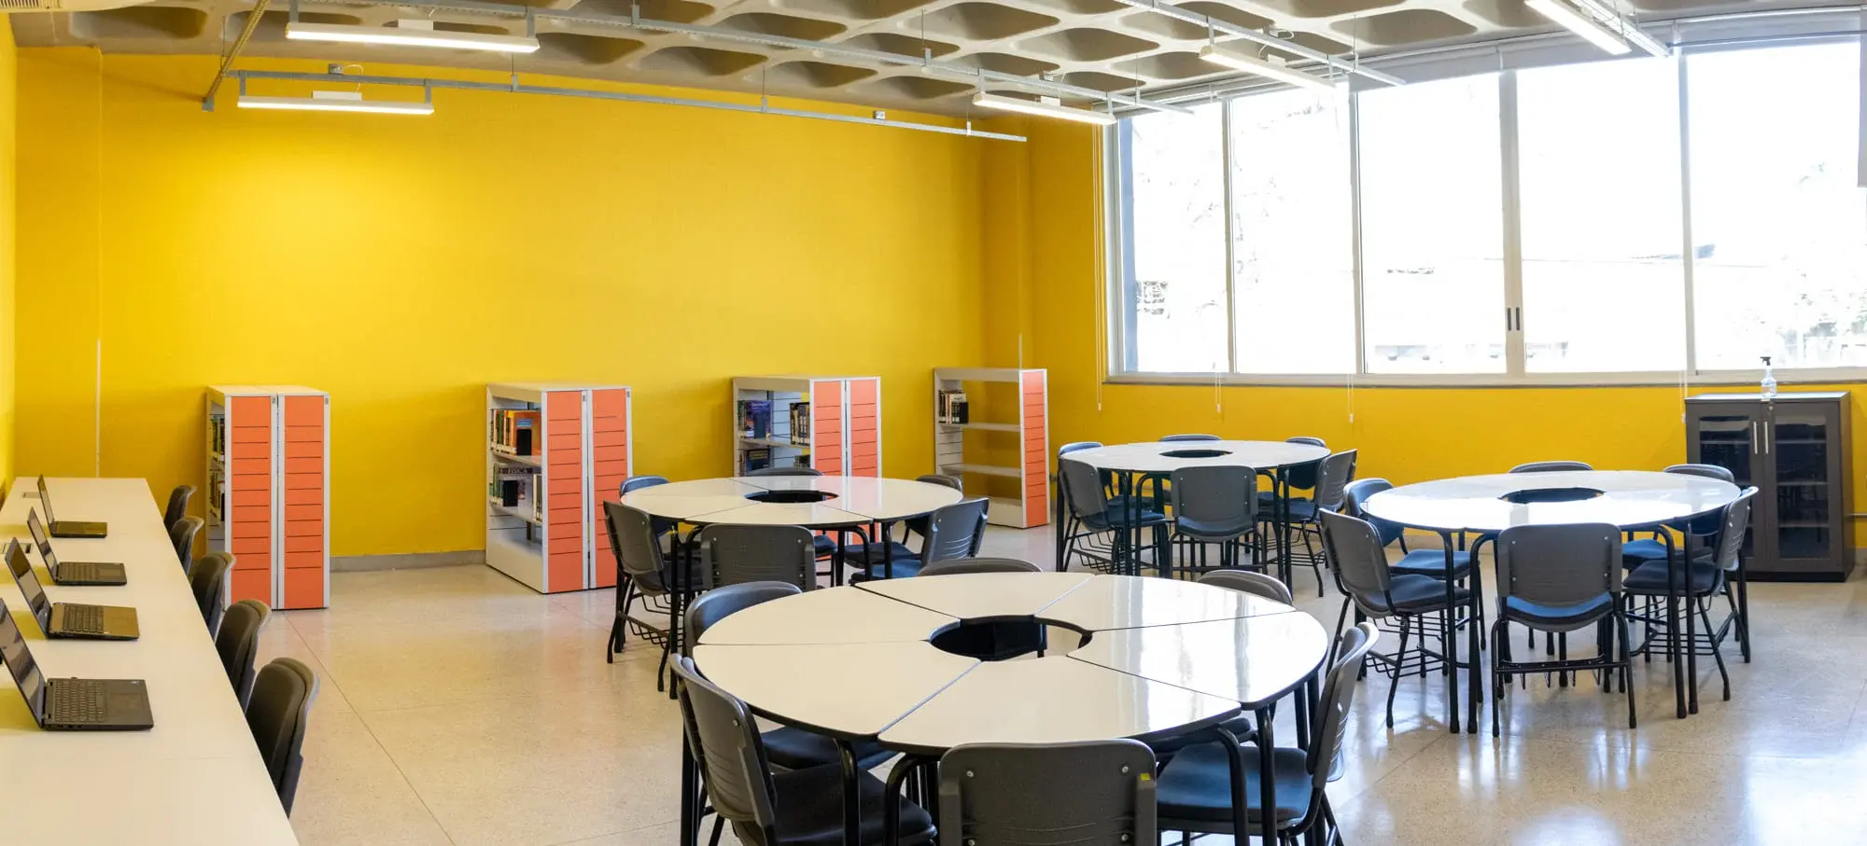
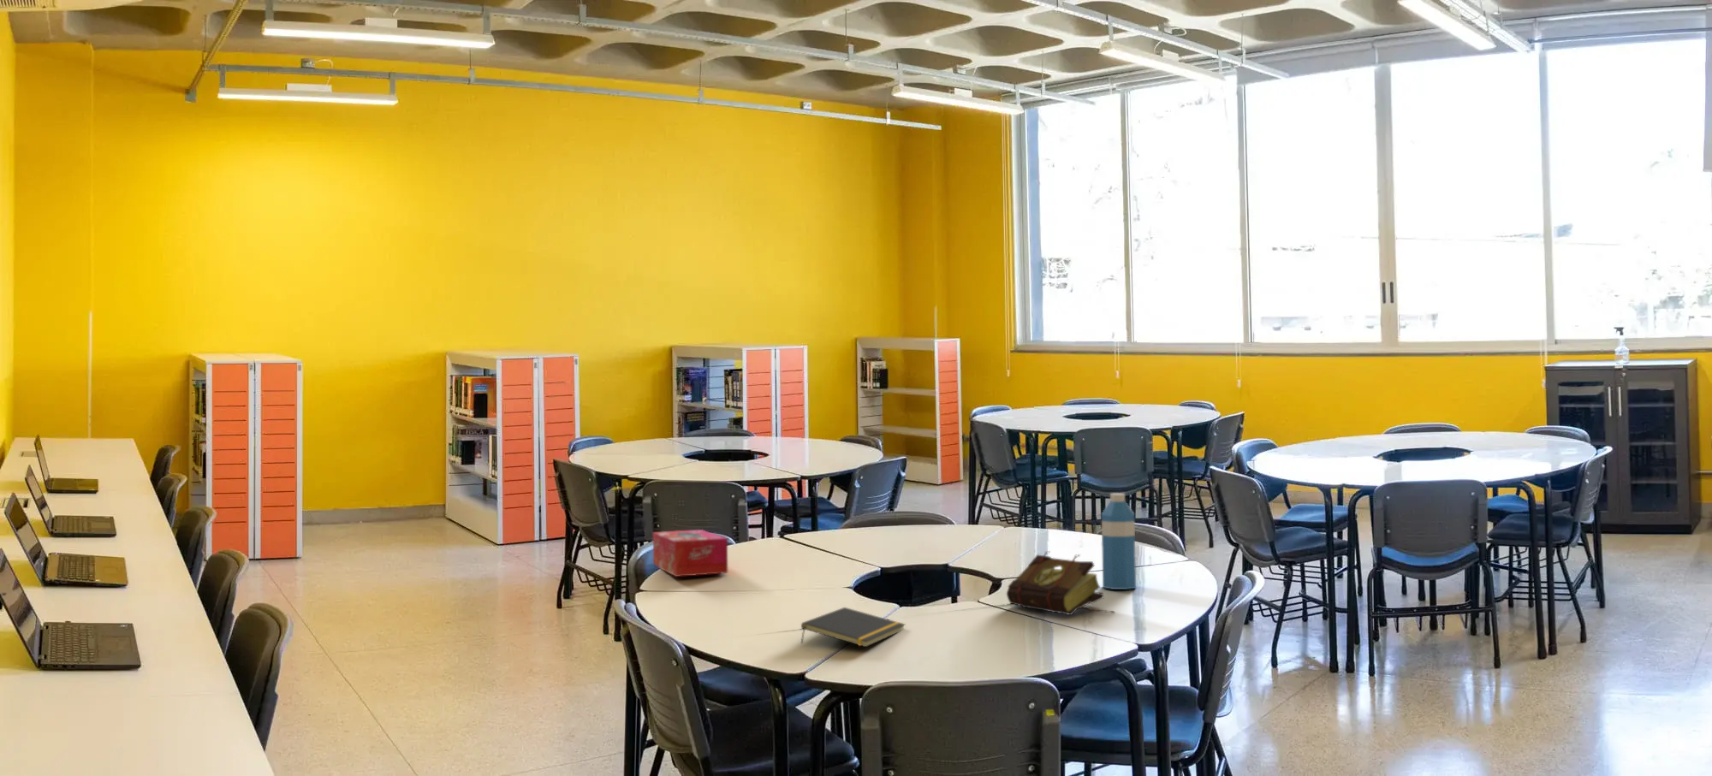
+ book [1006,550,1116,616]
+ tissue box [652,528,728,577]
+ water bottle [1101,493,1137,590]
+ notepad [800,607,906,647]
